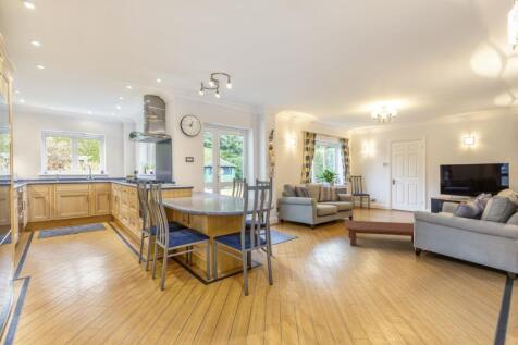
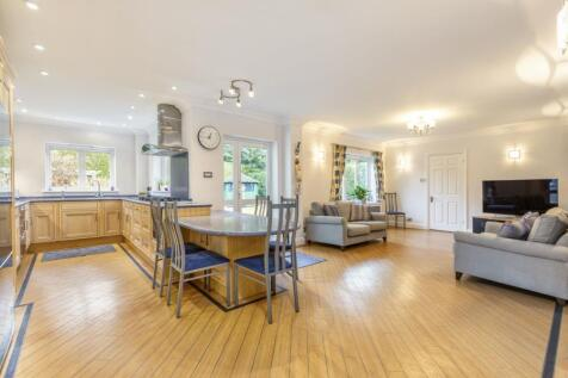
- coffee table [344,220,429,252]
